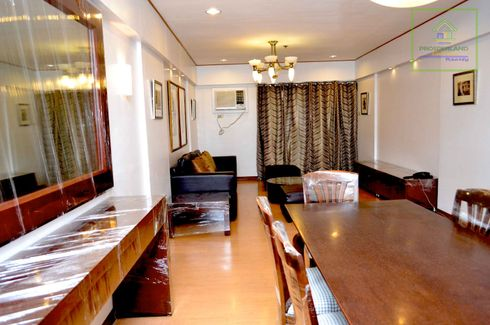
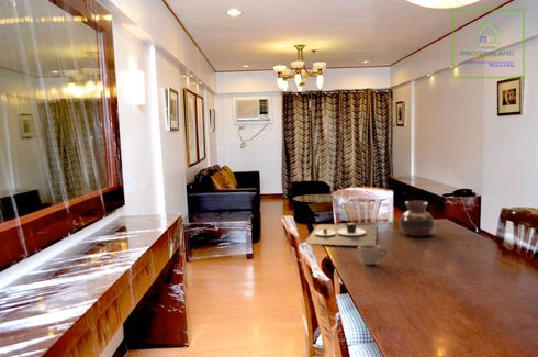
+ vase [399,200,436,237]
+ place mat [304,222,378,247]
+ cup [357,244,389,266]
